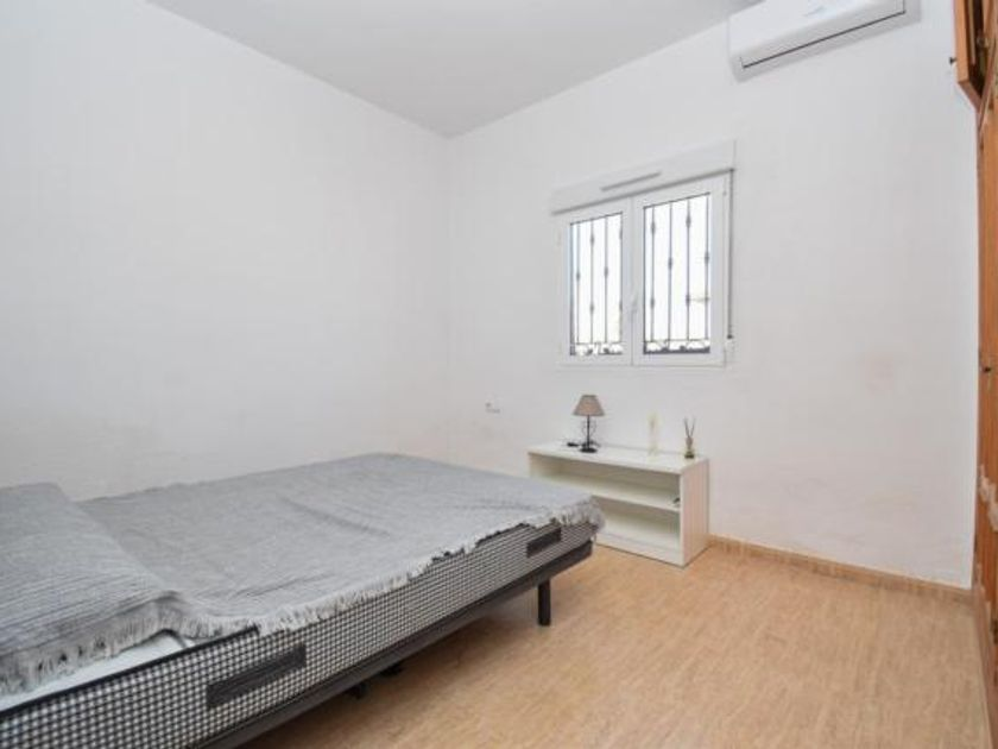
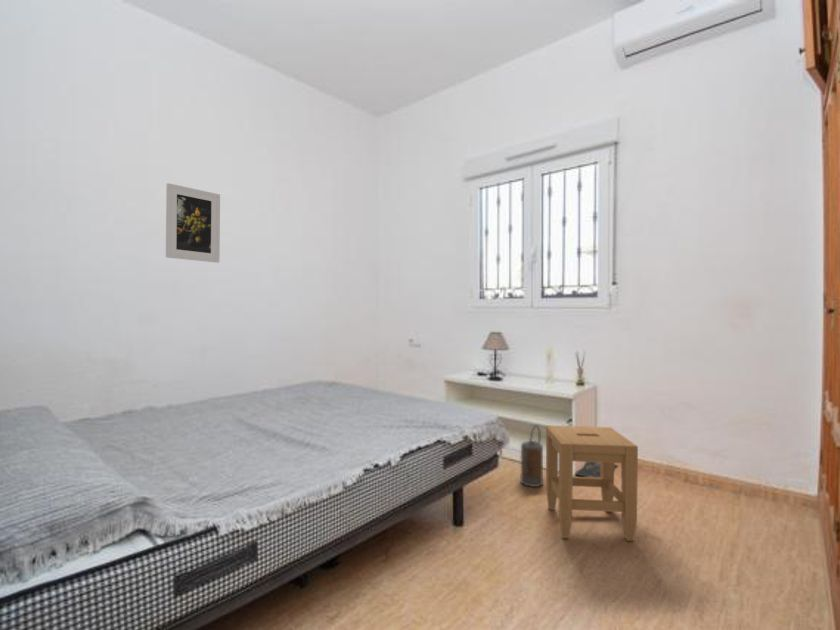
+ bag [574,462,618,478]
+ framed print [165,182,221,264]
+ stool [545,424,639,542]
+ watering can [519,424,544,488]
